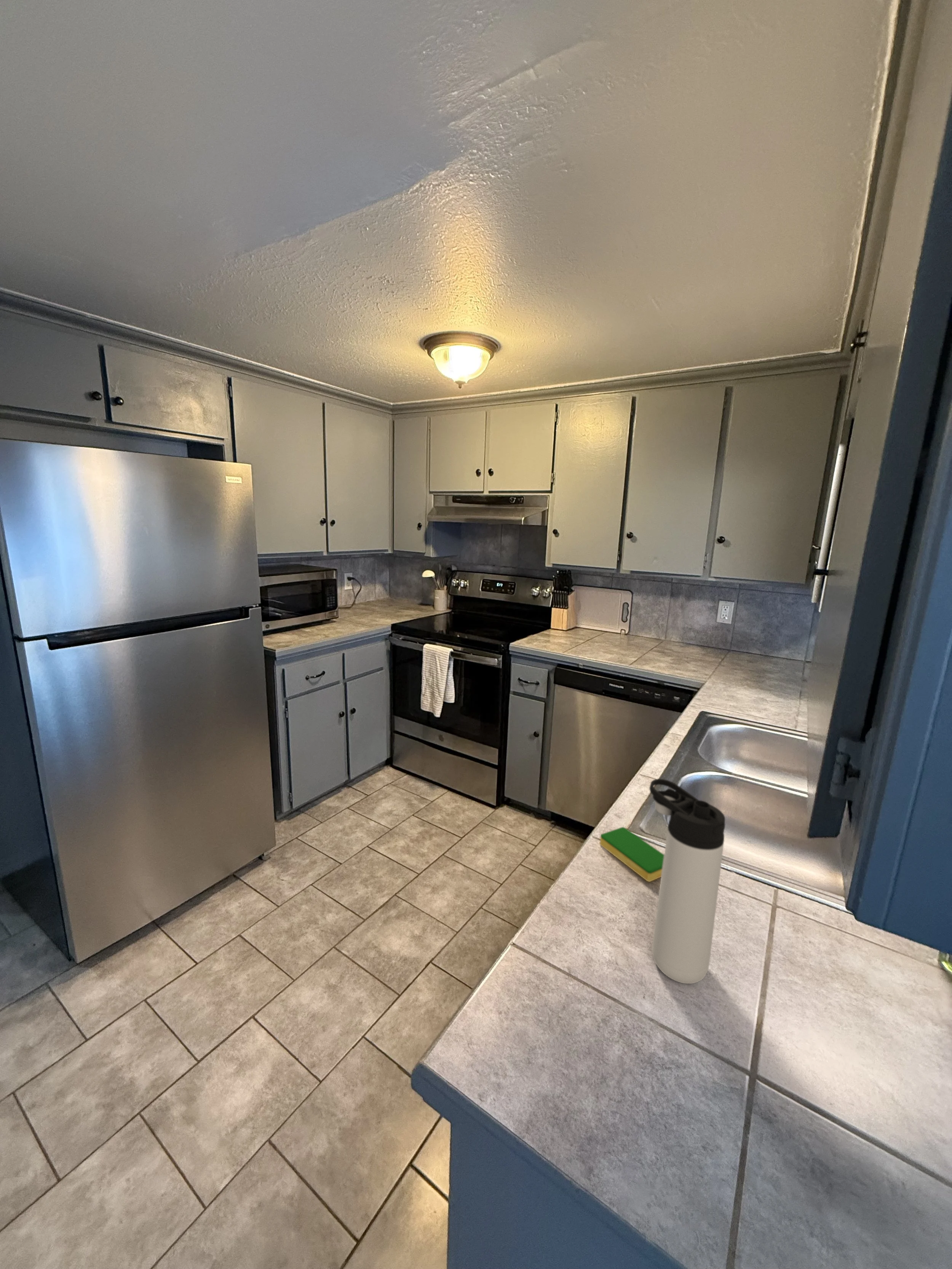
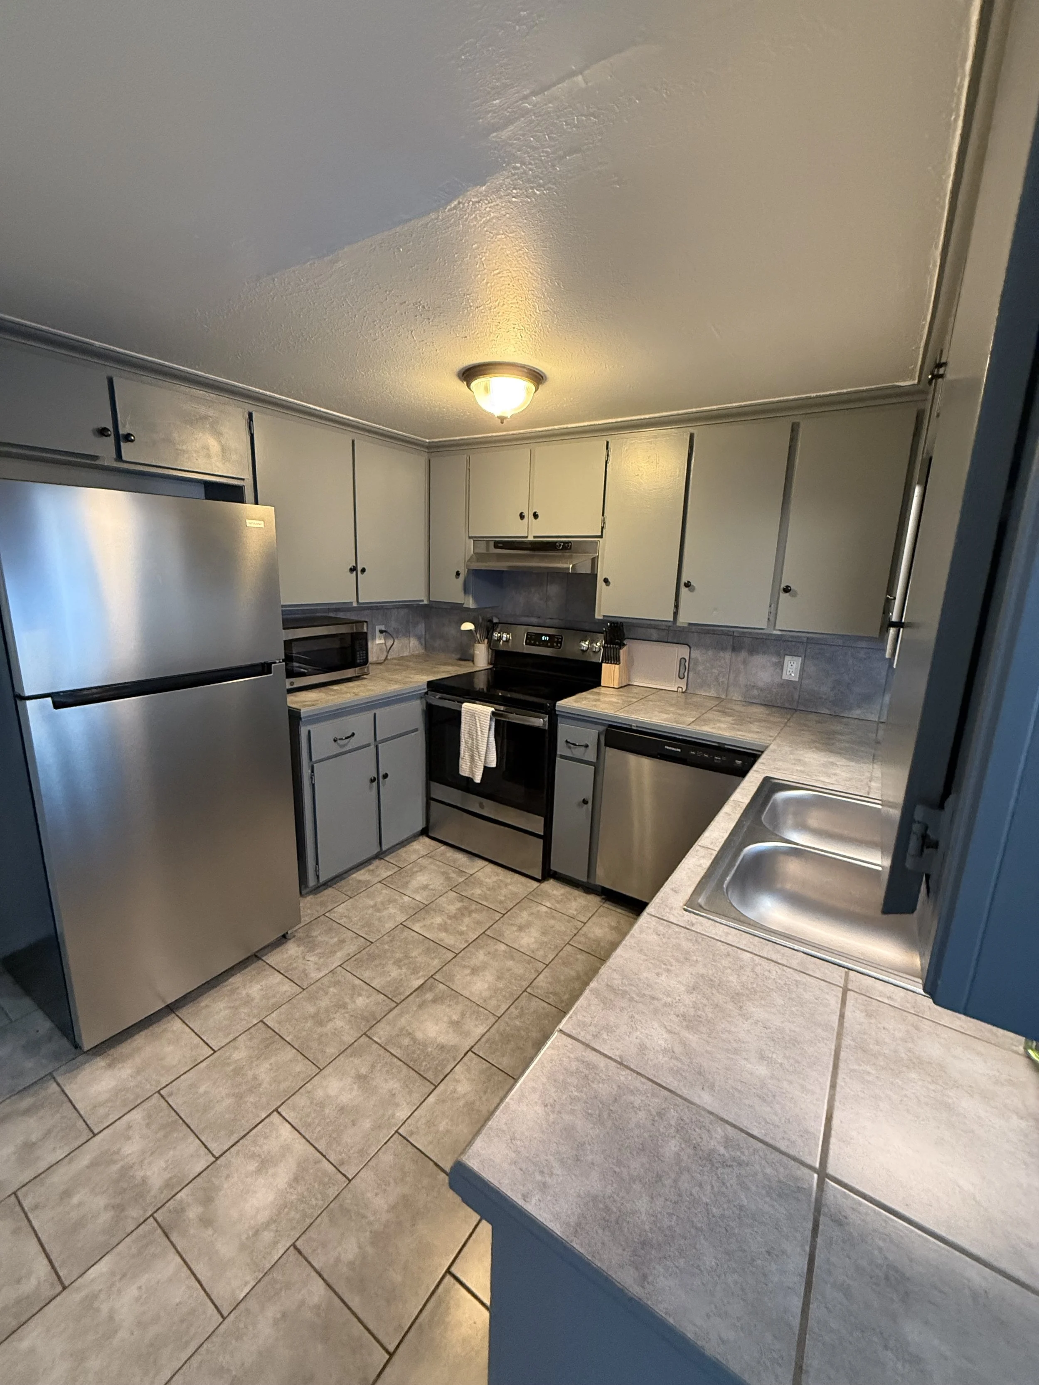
- thermos bottle [649,778,725,984]
- dish sponge [599,827,664,882]
